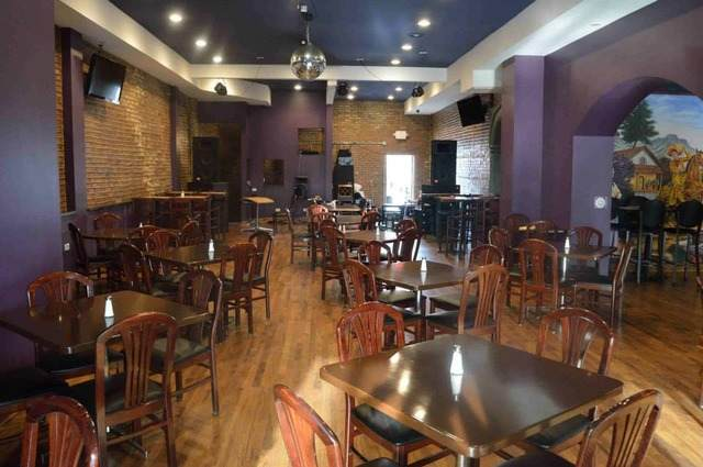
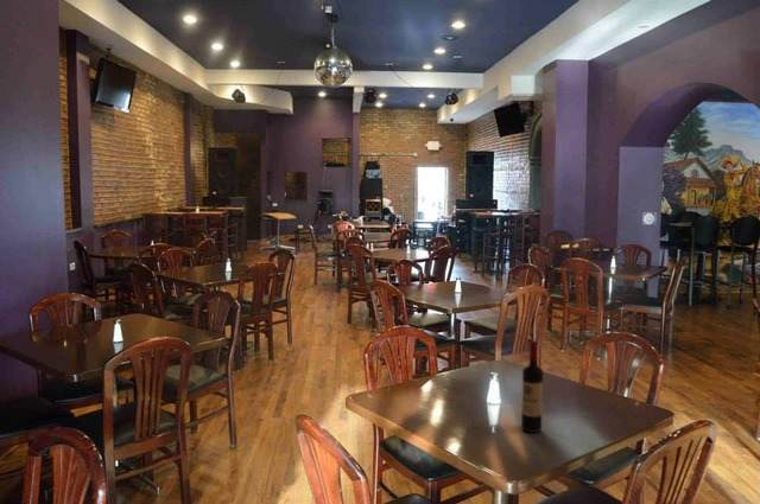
+ wine bottle [520,339,544,434]
